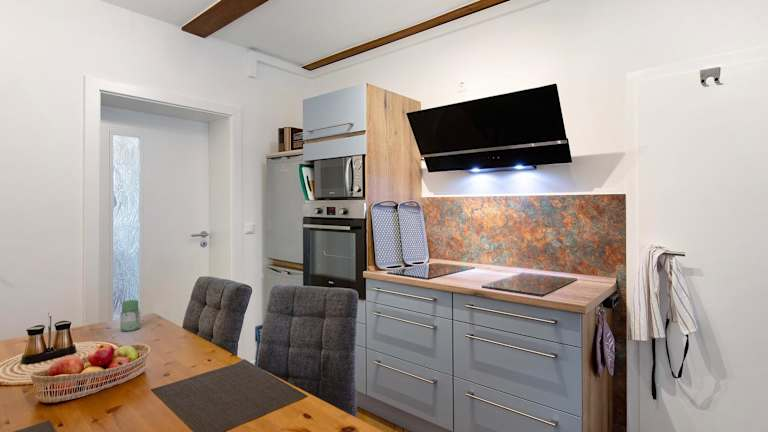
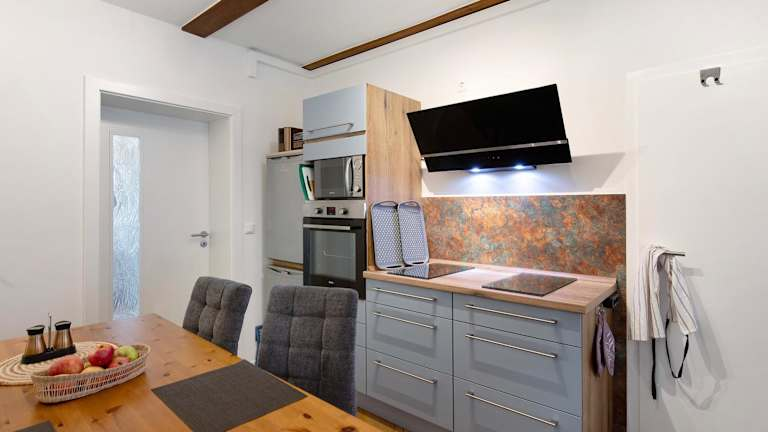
- jar [119,299,141,332]
